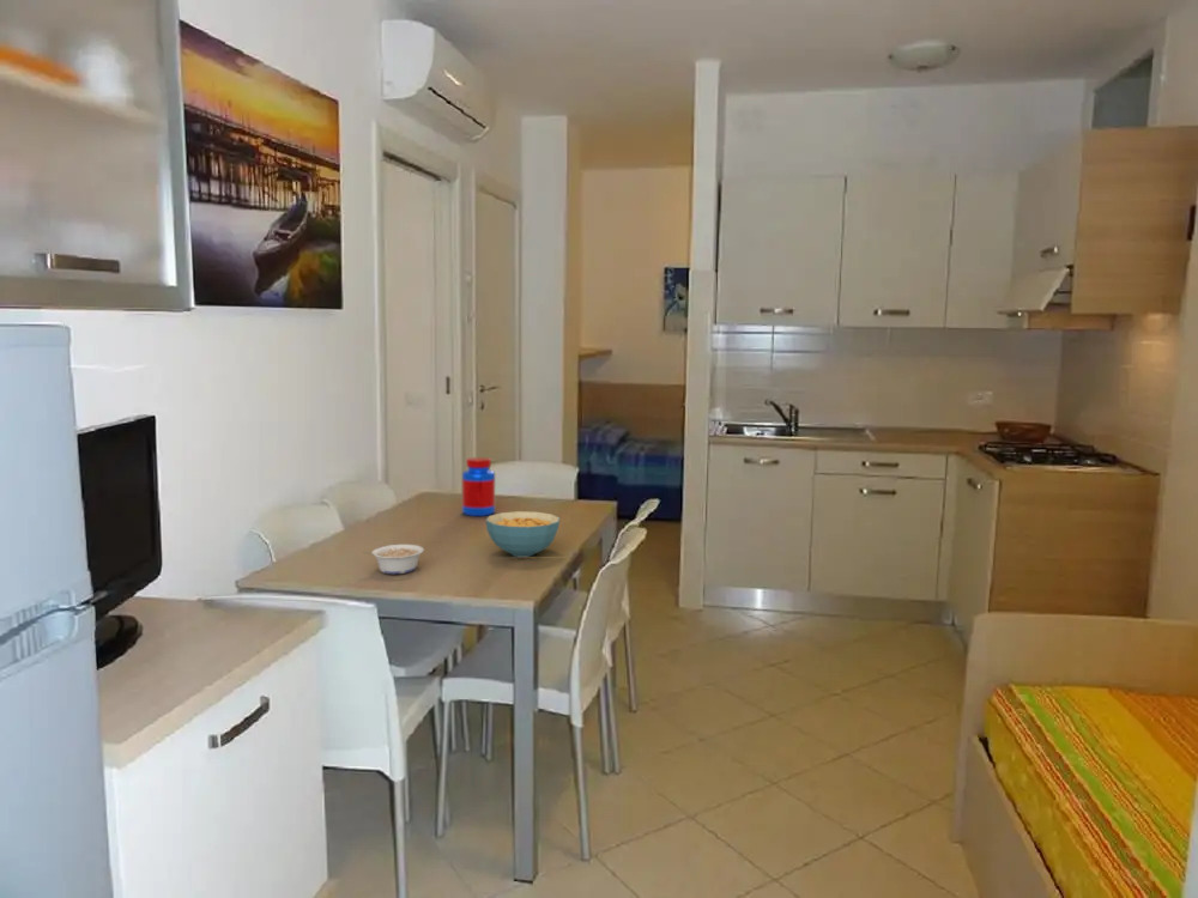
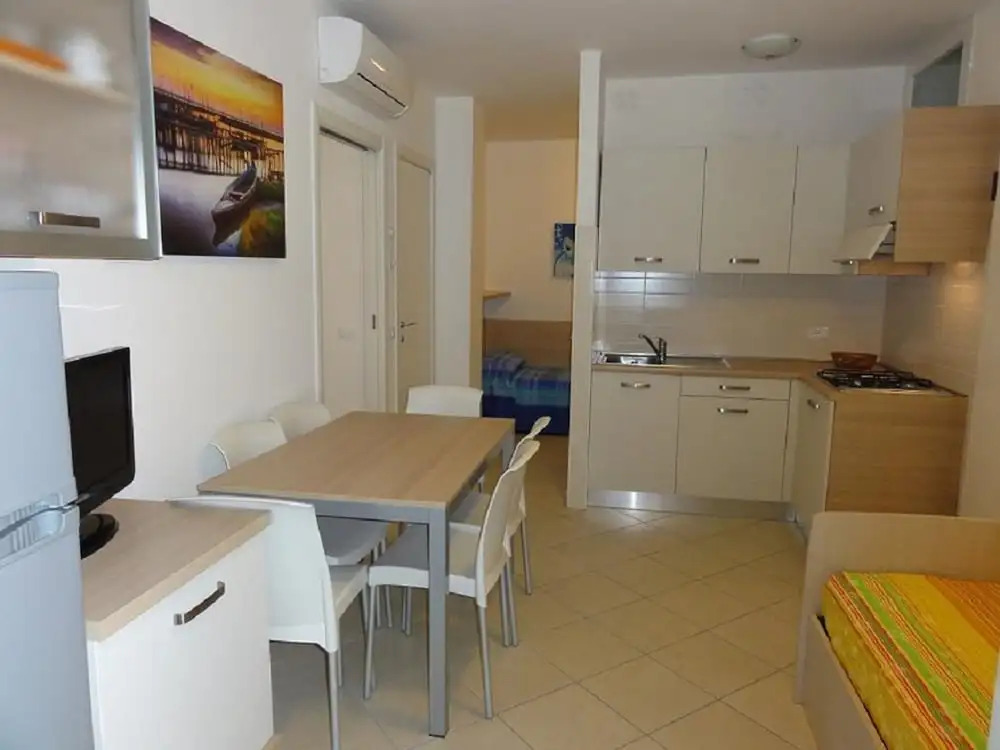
- legume [362,544,425,575]
- cereal bowl [484,510,561,558]
- jar [461,456,496,517]
